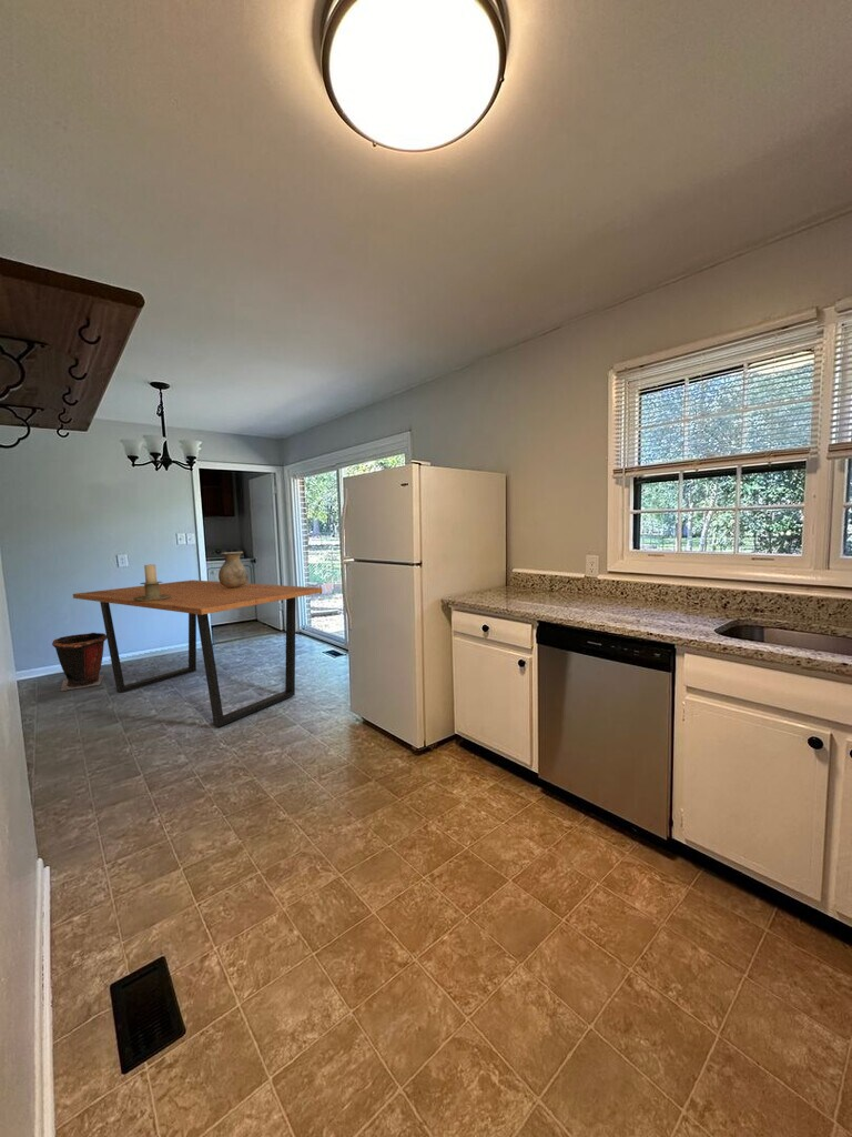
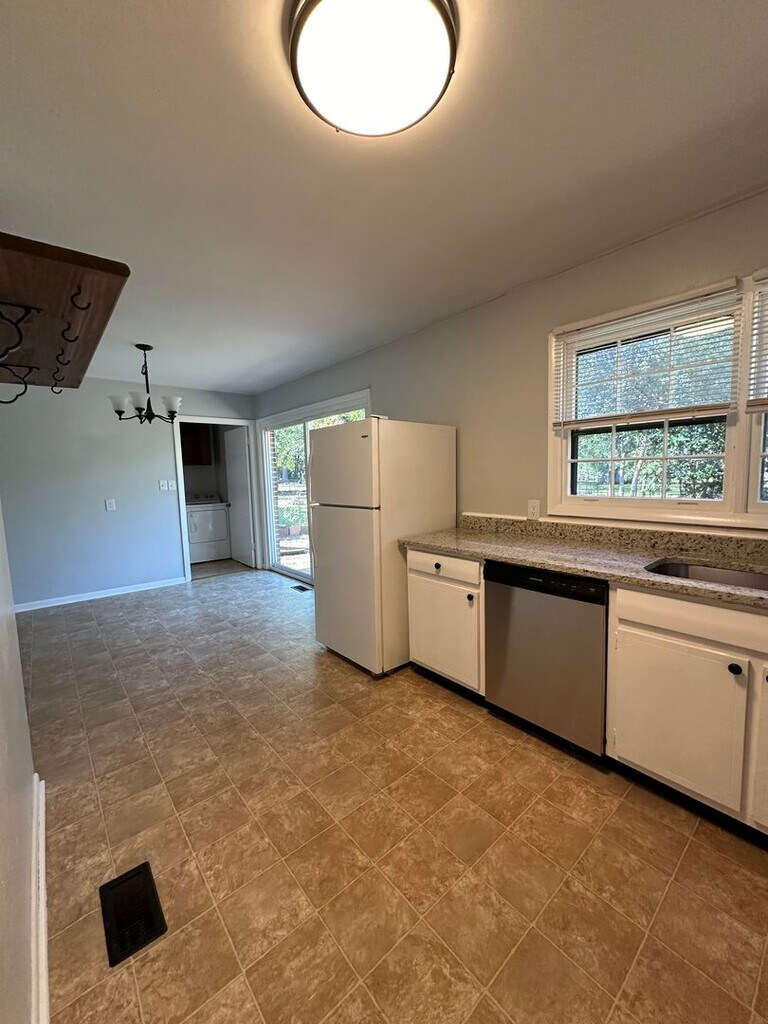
- dining table [72,578,323,727]
- candle holder [133,564,172,602]
- waste bin [51,632,108,692]
- vase [217,551,250,588]
